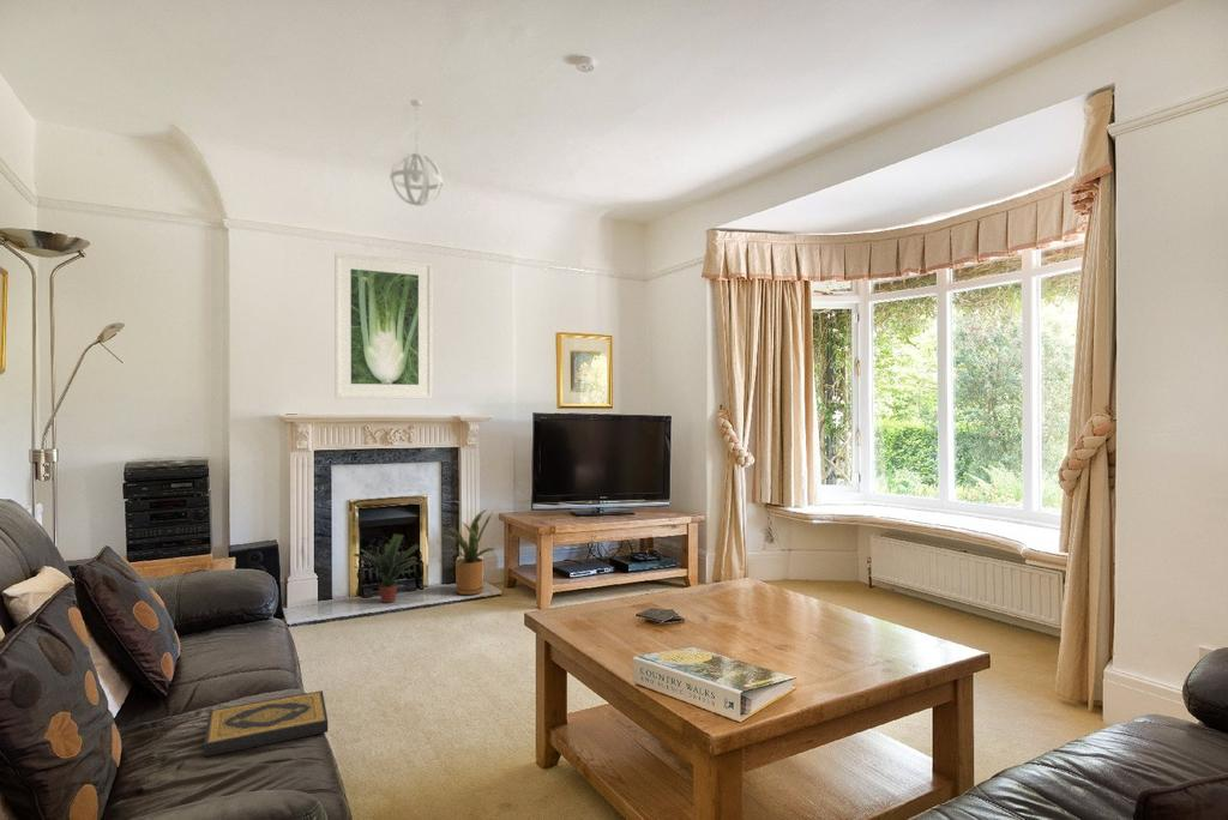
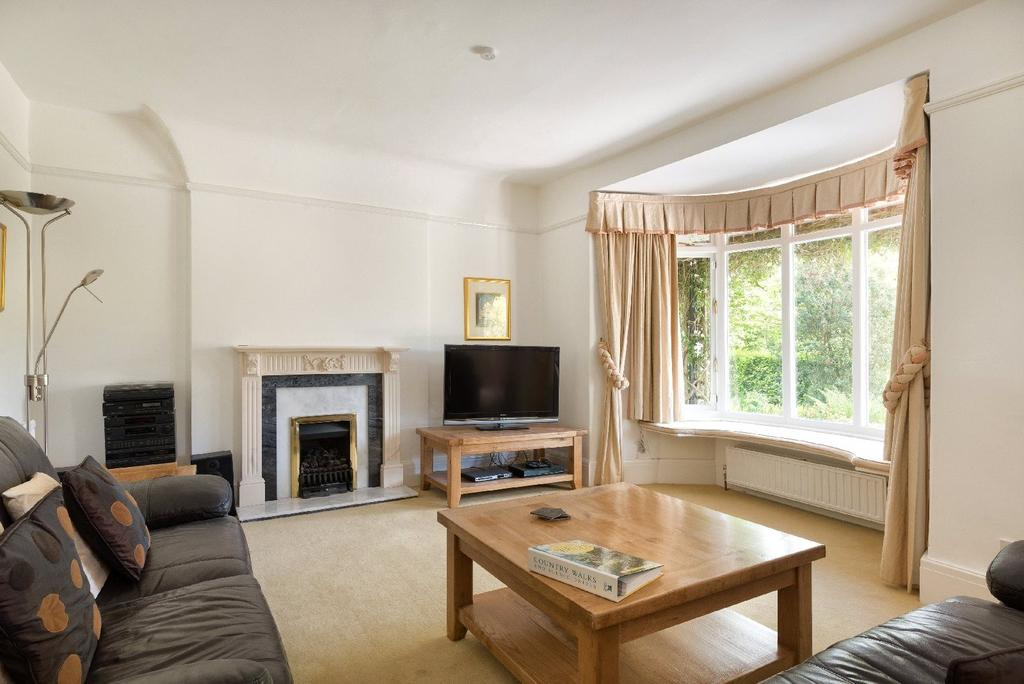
- potted plant [353,532,421,604]
- hardback book [203,689,329,758]
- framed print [333,252,434,399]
- pendant light [389,98,444,207]
- house plant [441,508,499,596]
